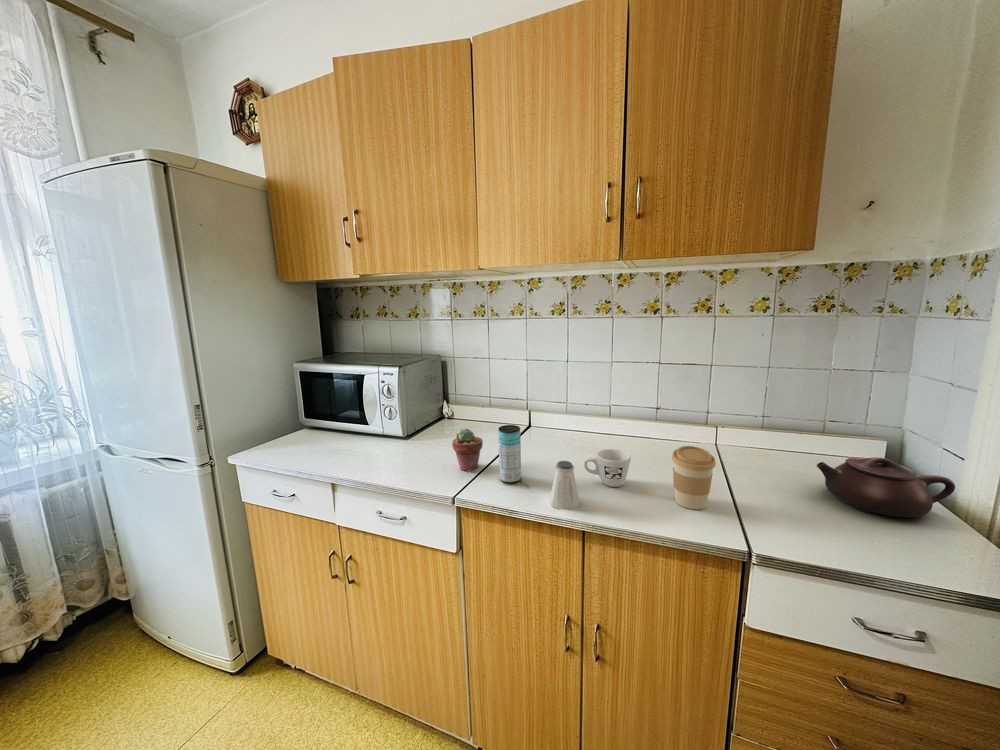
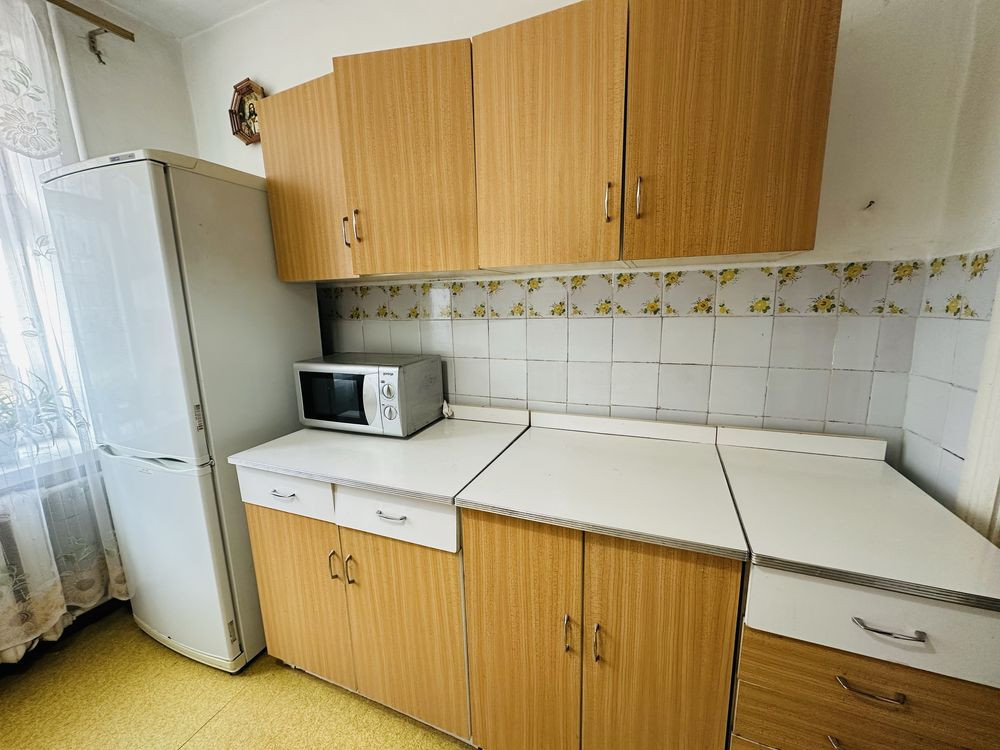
- coffee cup [671,445,717,510]
- teapot [816,456,956,518]
- mug [583,448,632,488]
- potted succulent [451,428,484,472]
- saltshaker [548,460,581,510]
- beverage can [498,424,522,485]
